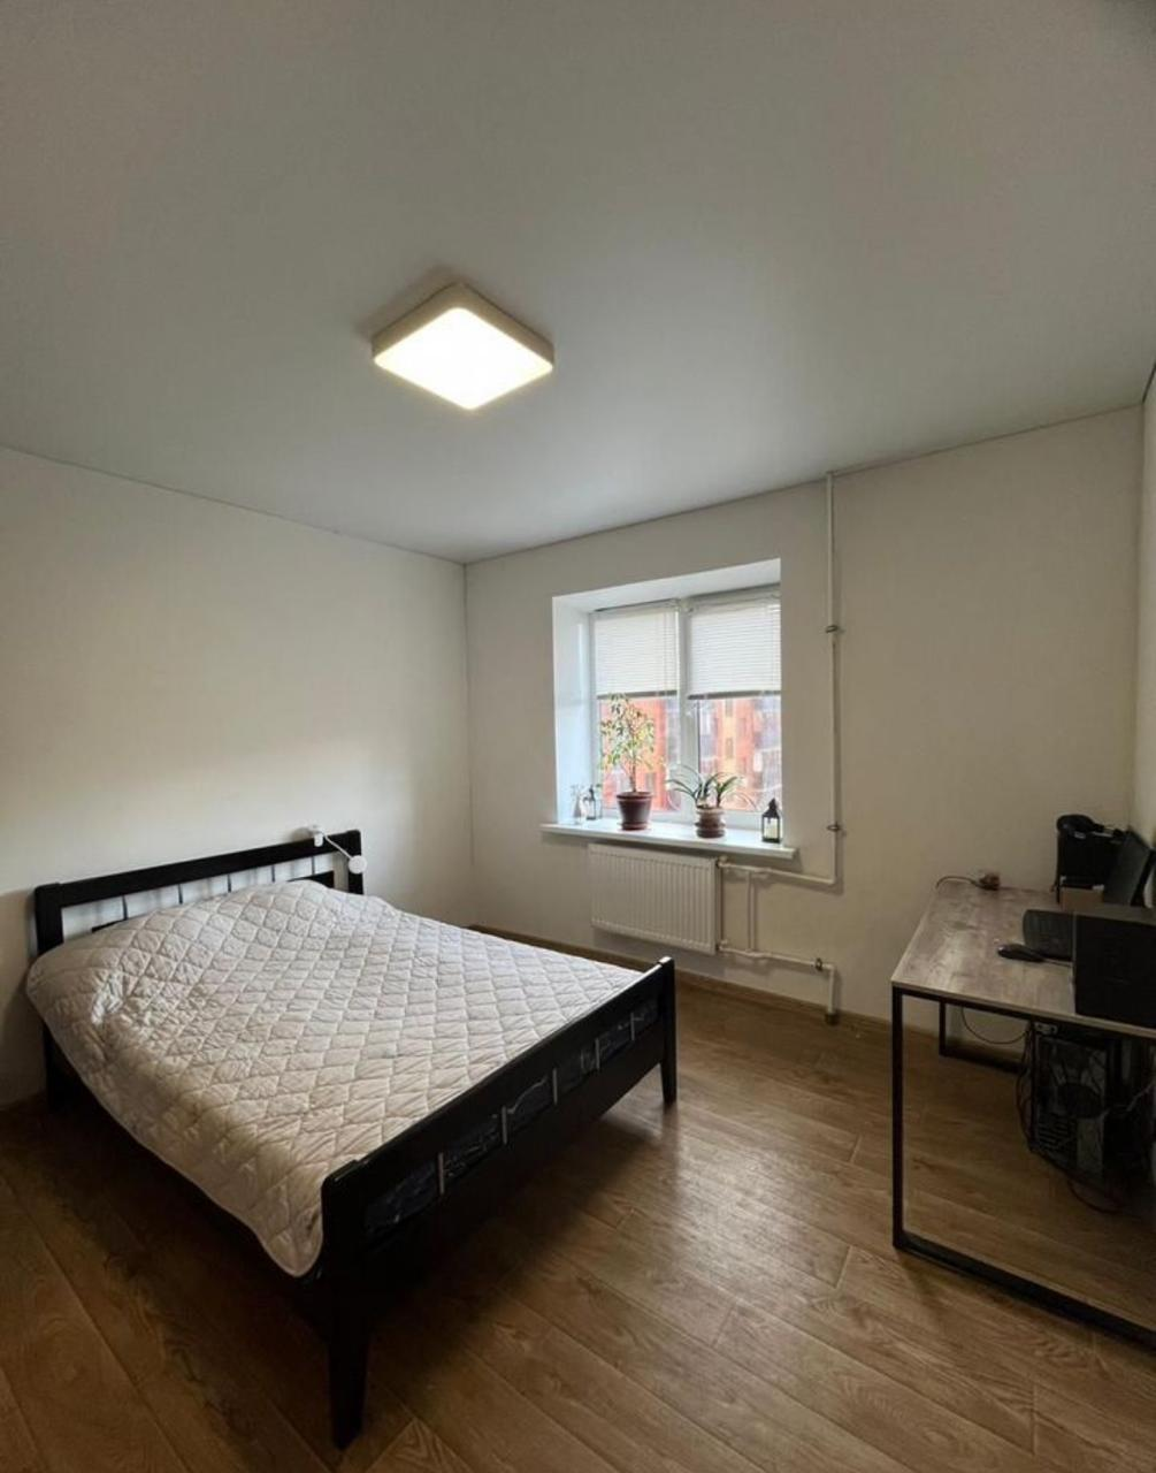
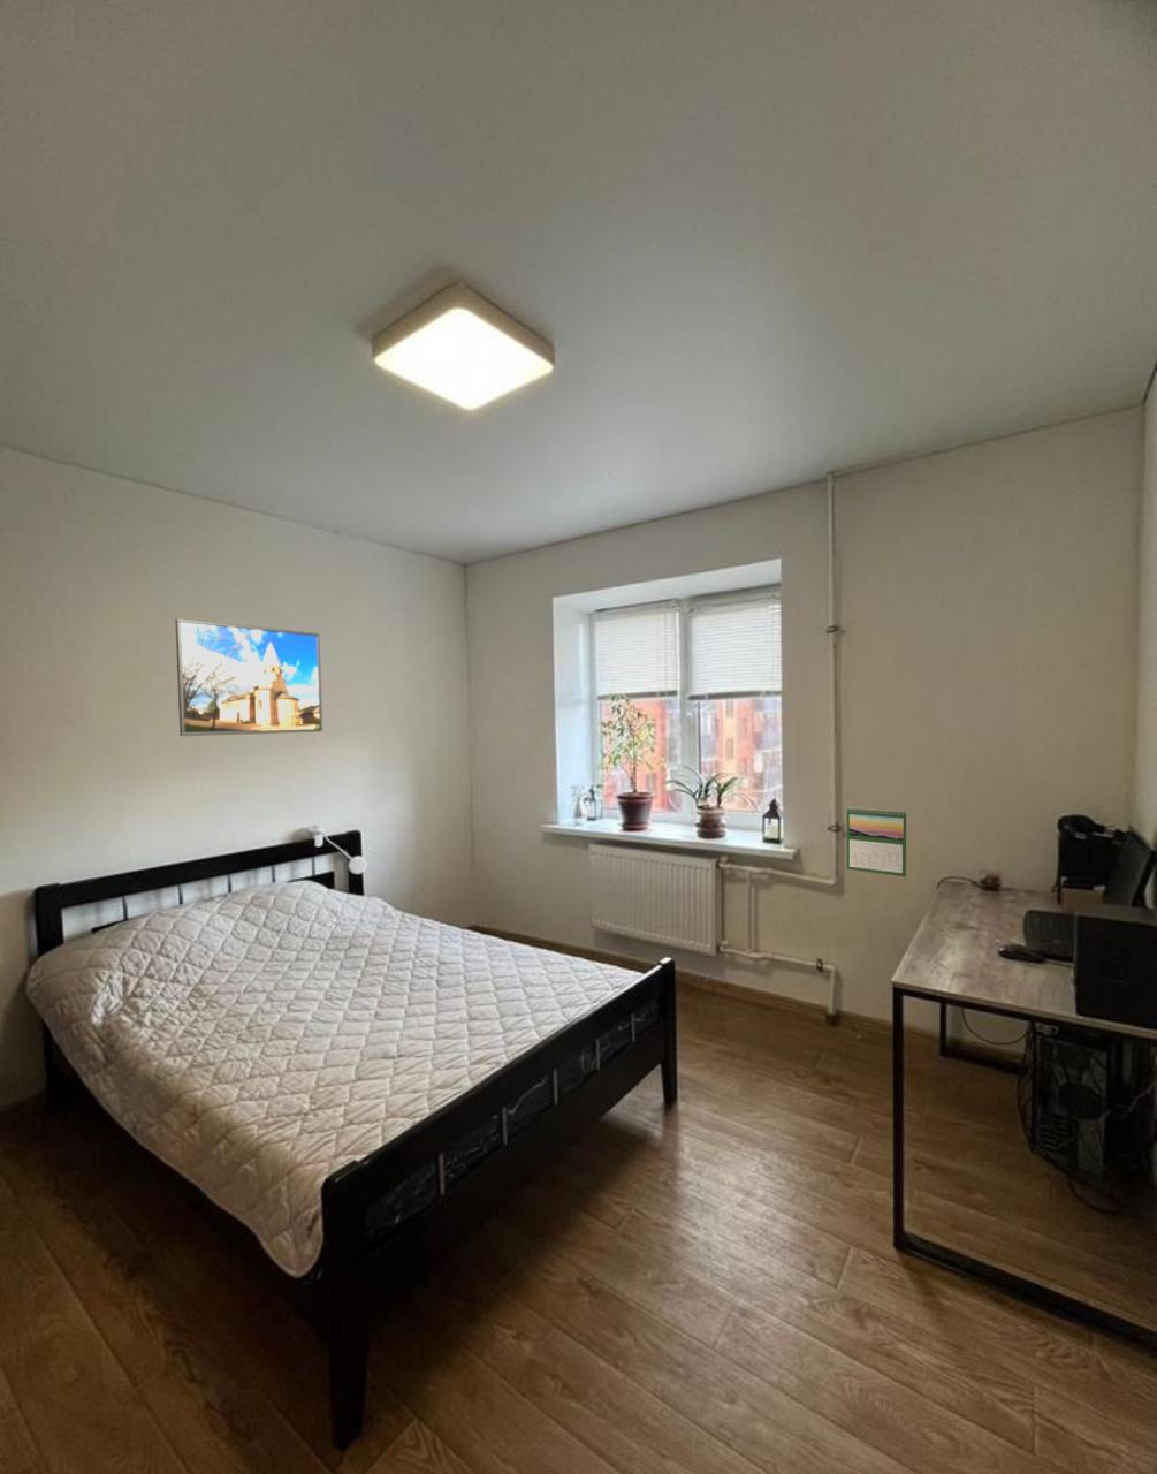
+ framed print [173,617,323,737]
+ calendar [846,806,907,877]
